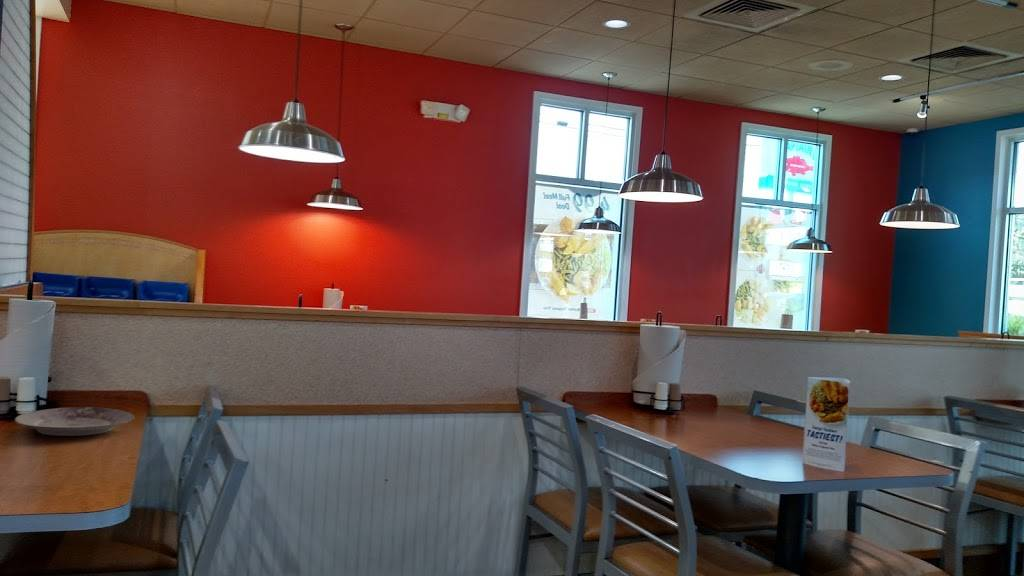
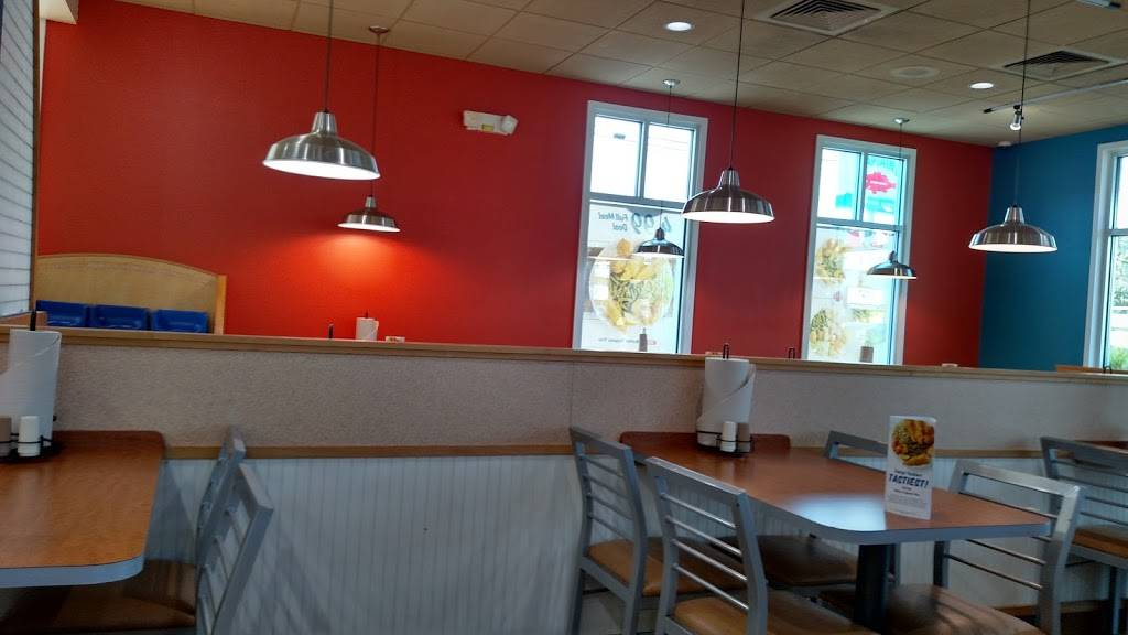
- plate [13,406,135,437]
